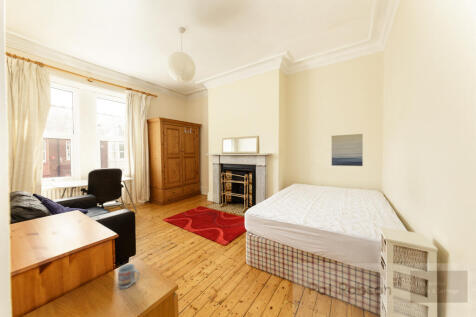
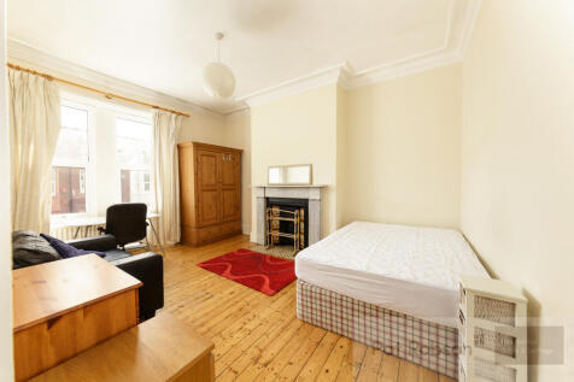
- wall art [331,133,364,167]
- cup [117,263,140,289]
